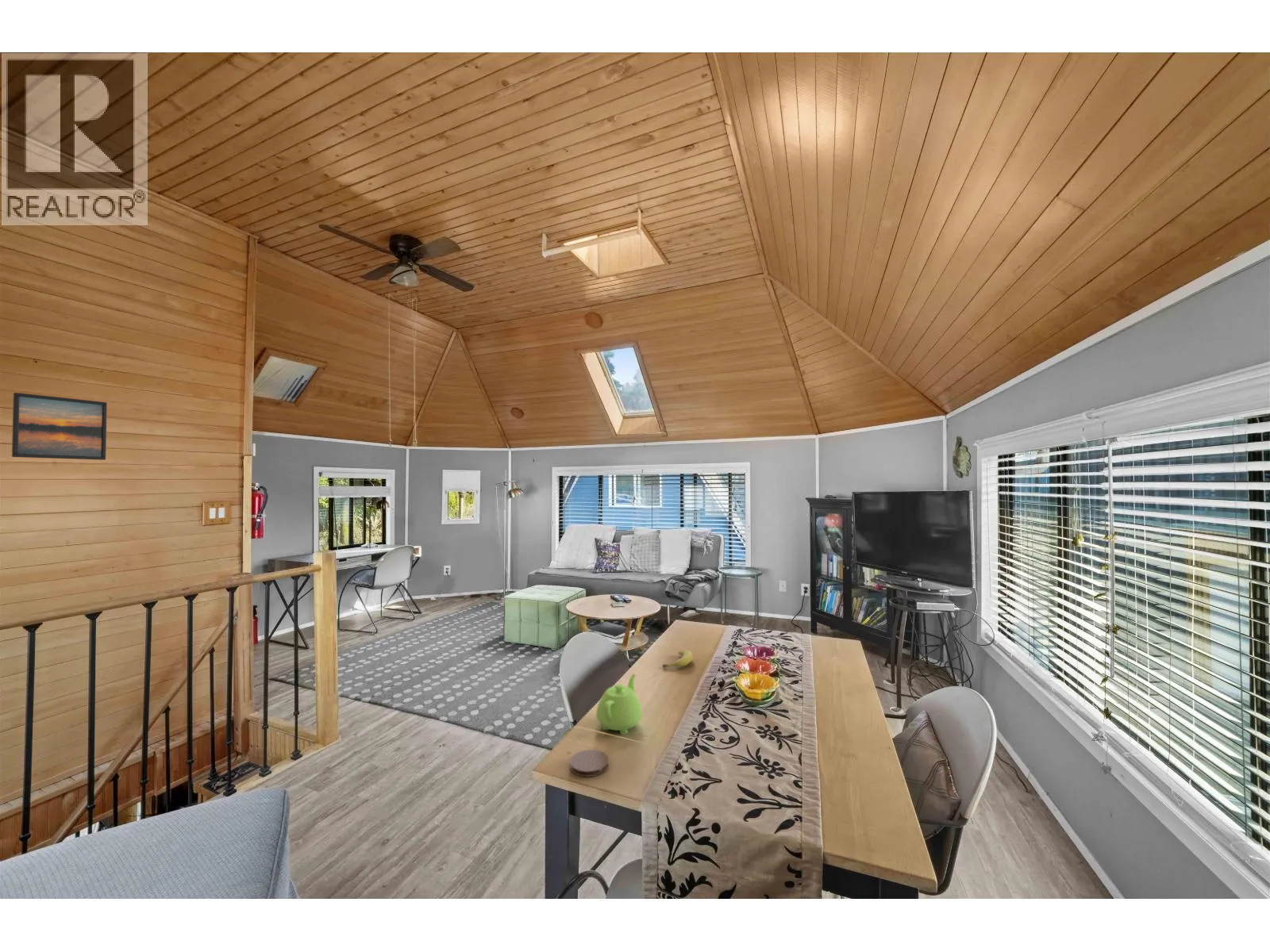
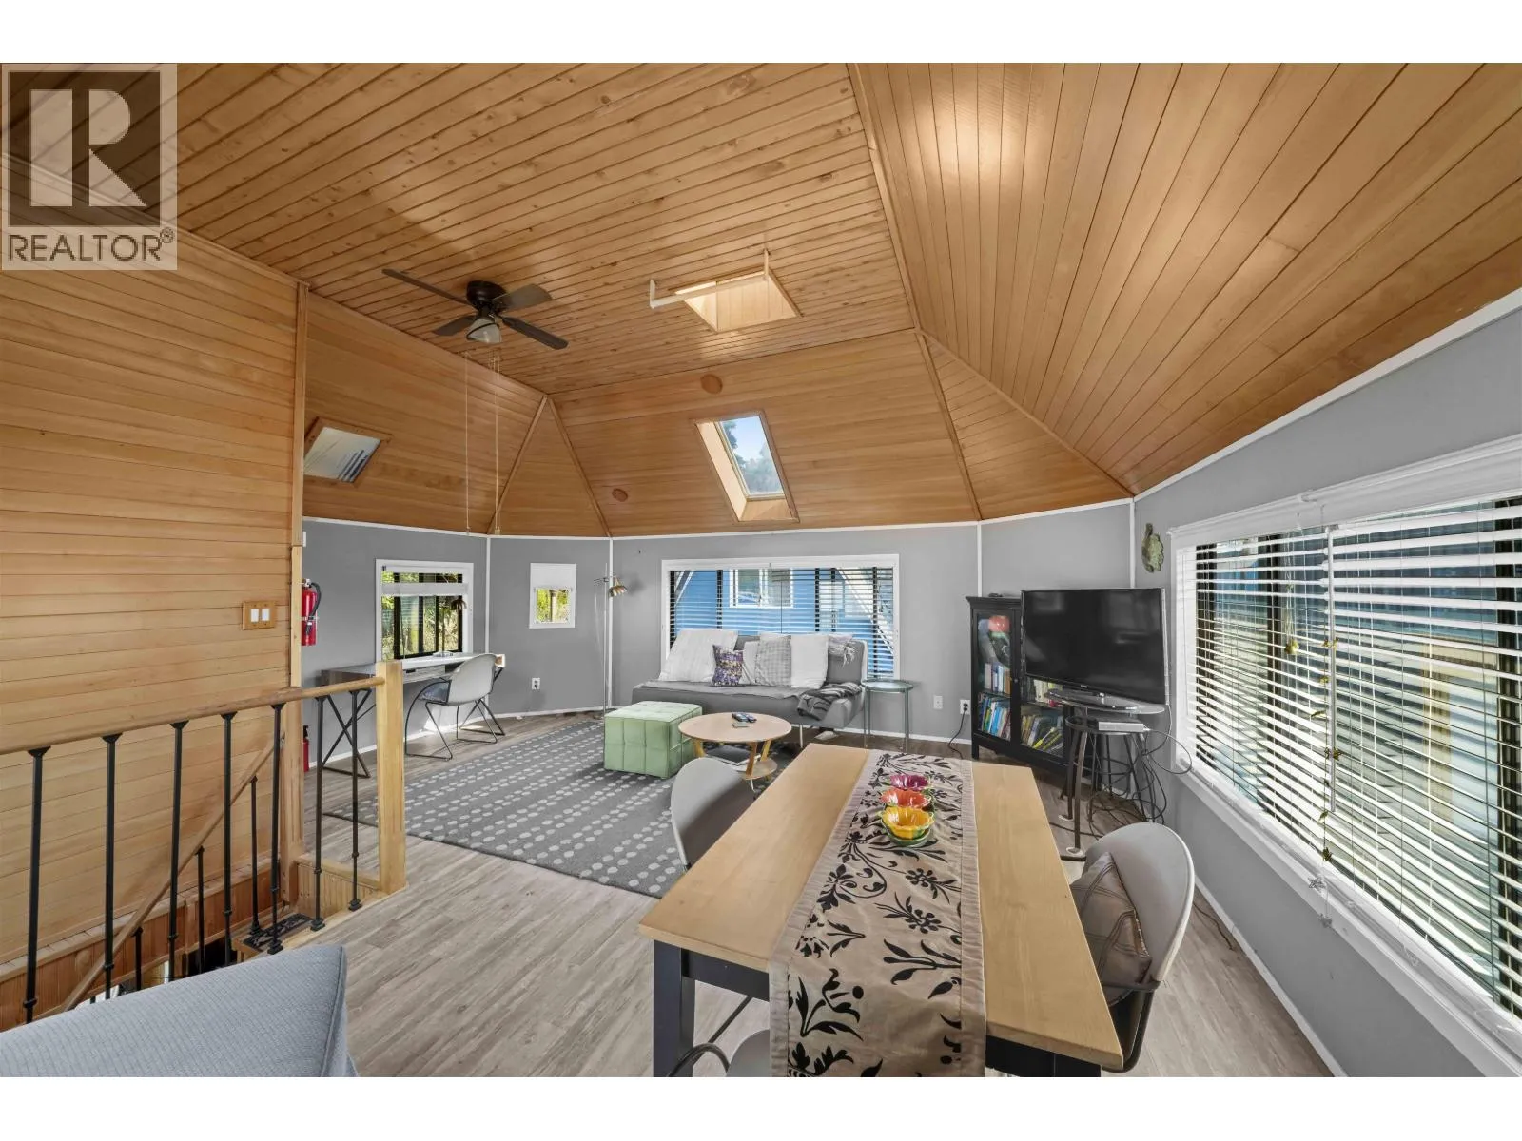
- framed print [11,392,108,461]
- teapot [595,674,643,735]
- fruit [662,649,694,669]
- coaster [569,749,610,777]
